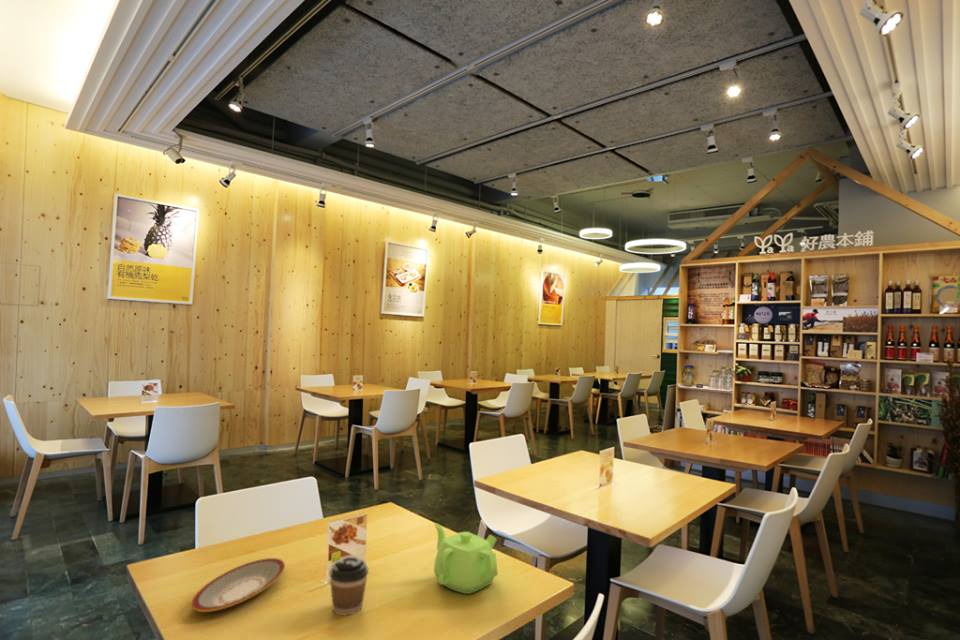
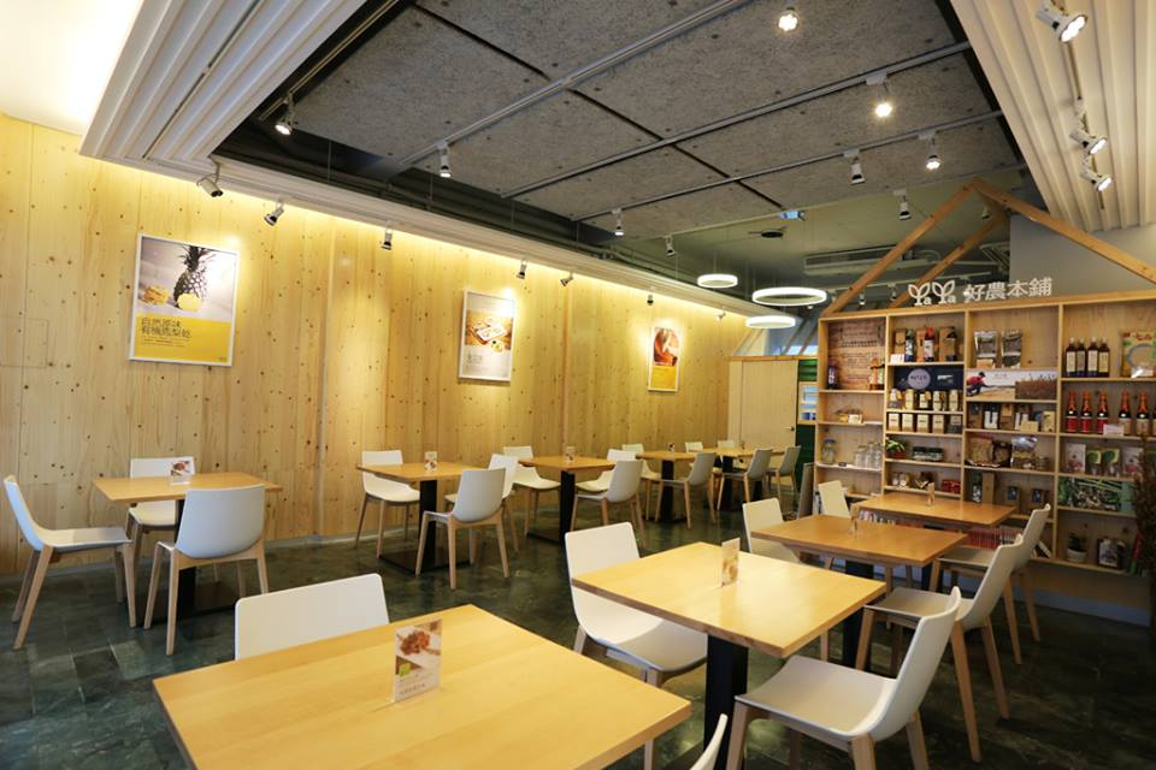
- coffee cup [329,556,369,616]
- teapot [433,522,499,595]
- plate [191,557,286,613]
